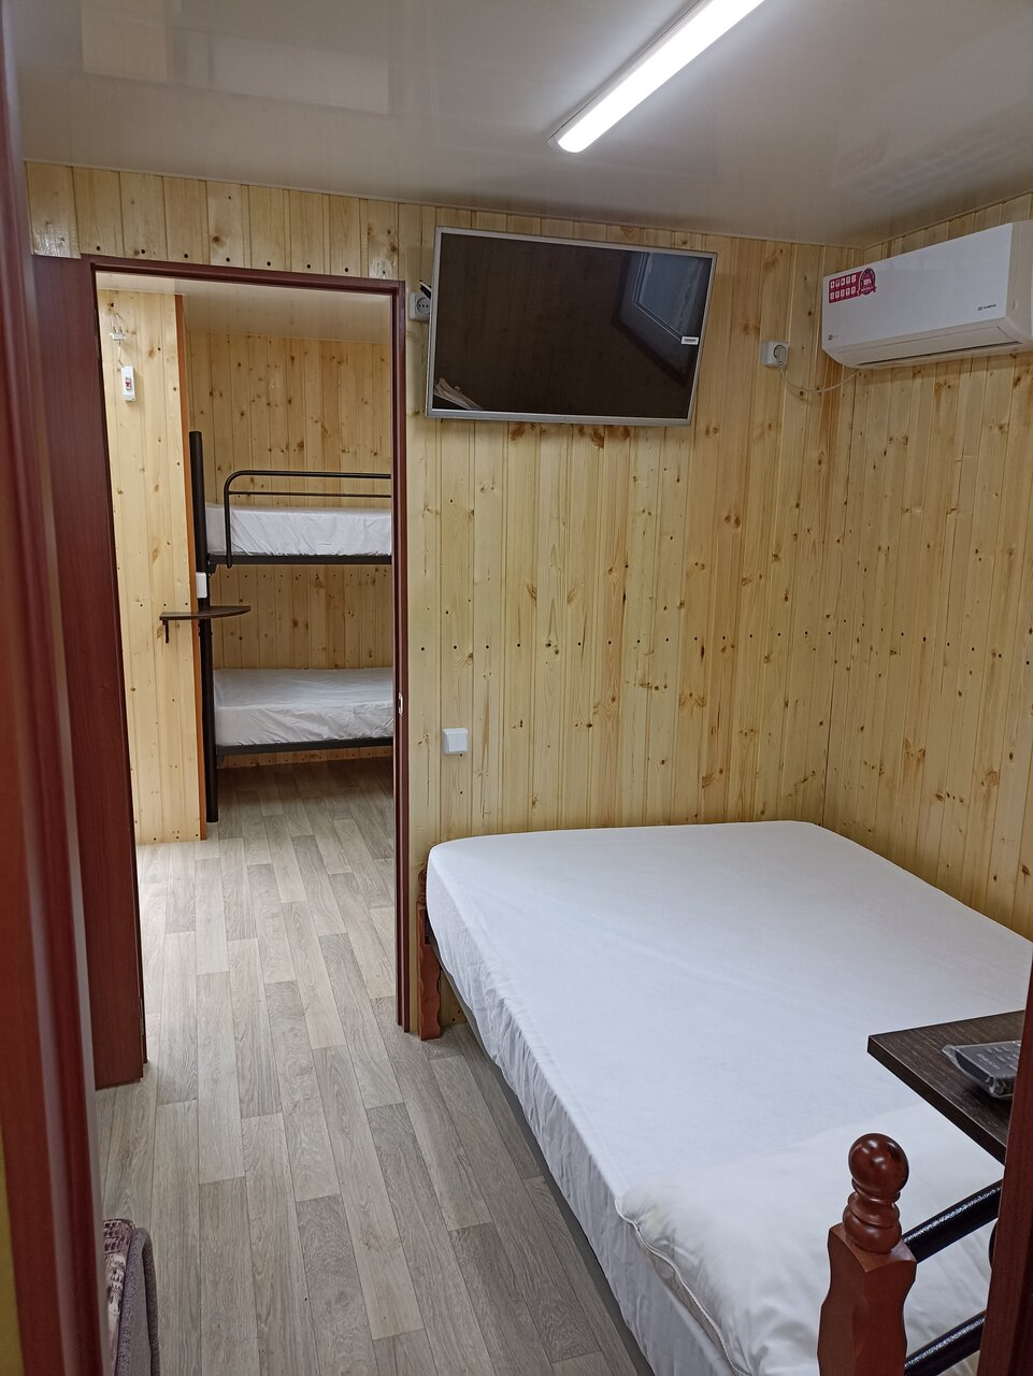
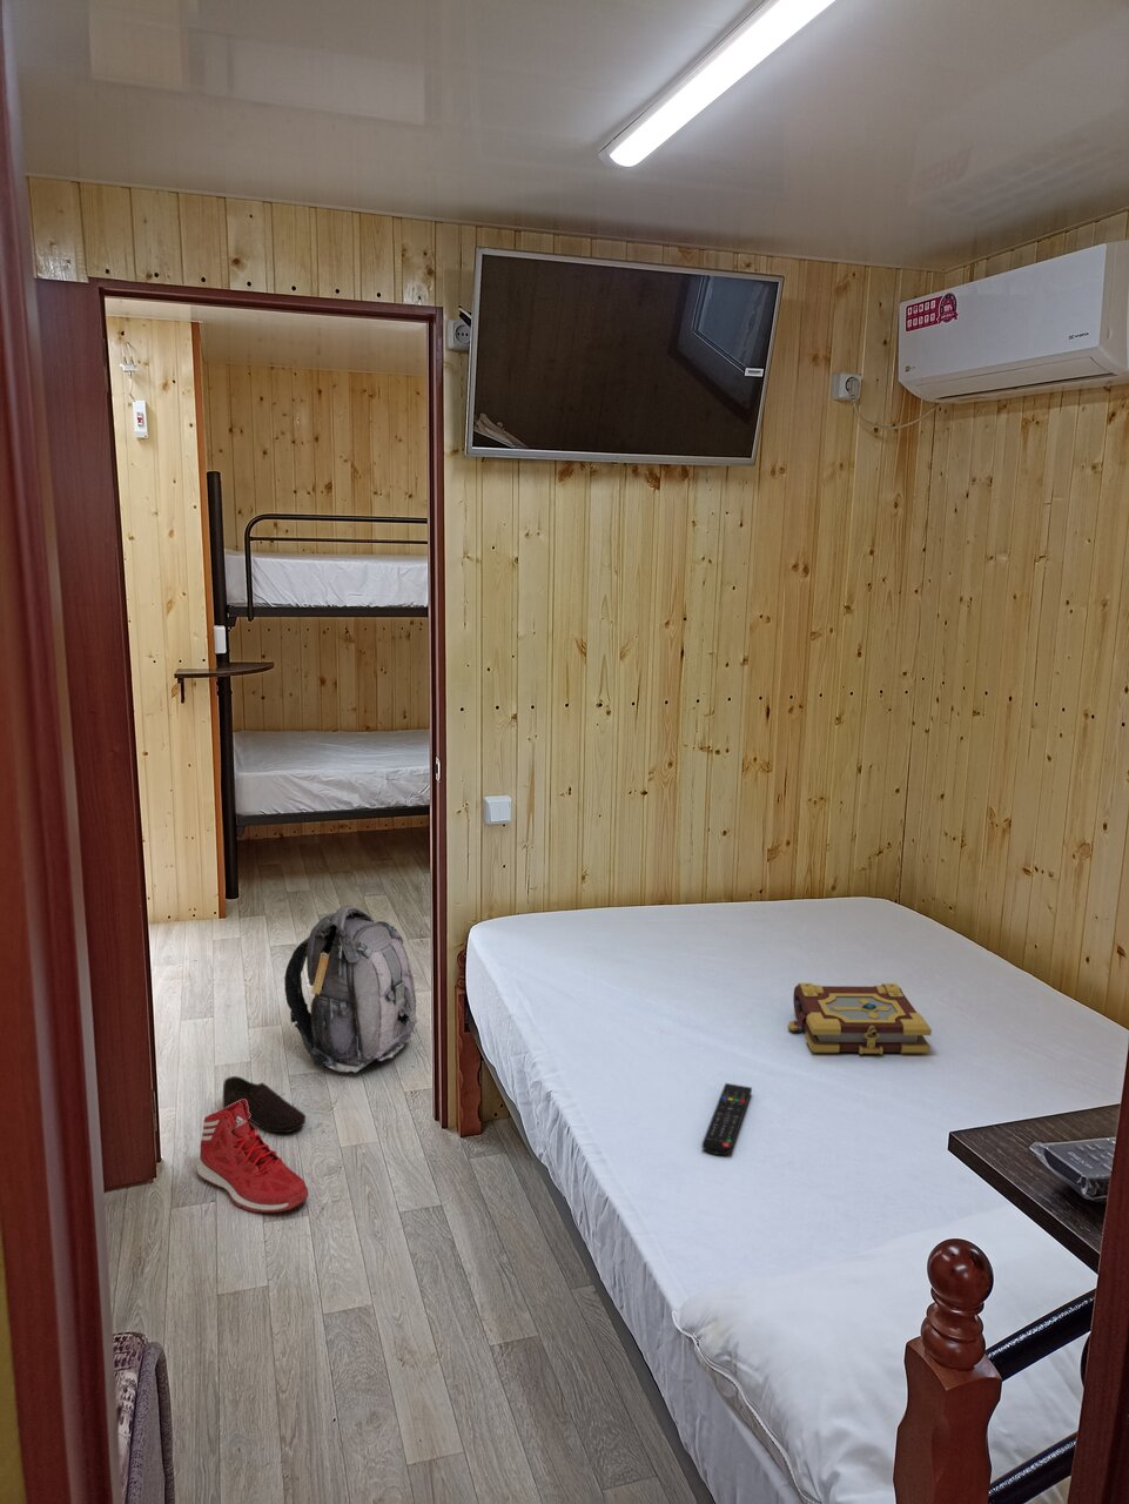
+ backpack [283,905,420,1073]
+ shoe [222,1075,307,1134]
+ book [786,982,933,1056]
+ sneaker [196,1100,310,1213]
+ remote control [700,1082,753,1156]
